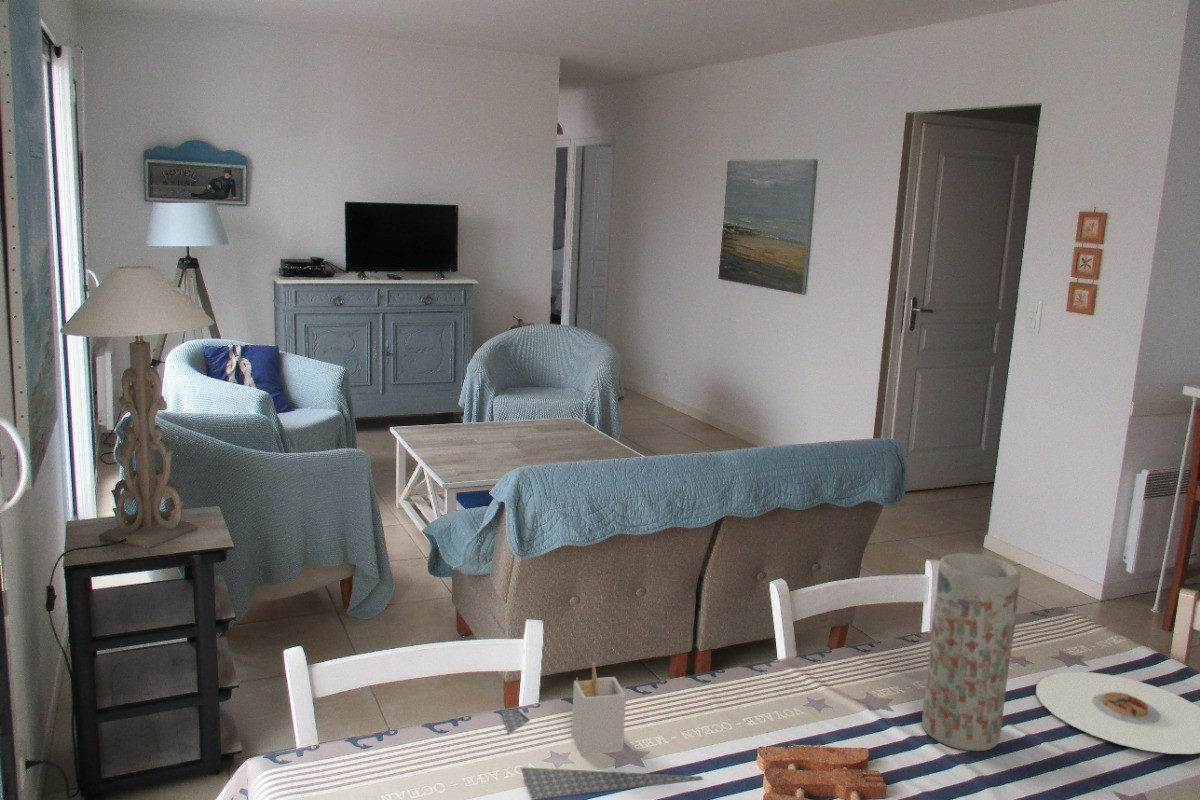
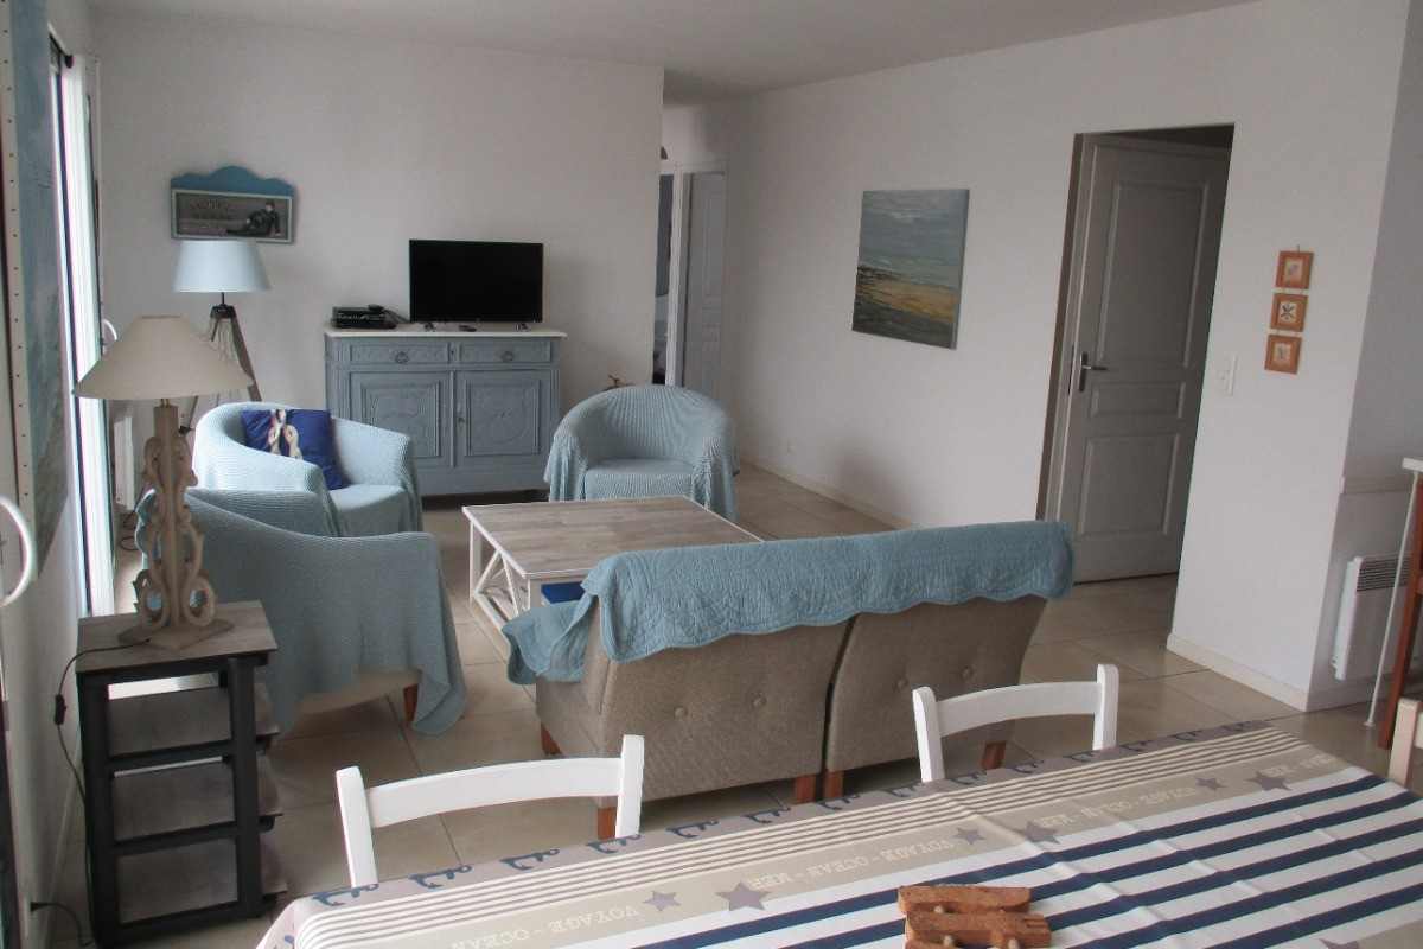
- utensil holder [500,662,704,800]
- plate [1035,671,1200,755]
- vase [921,552,1022,752]
